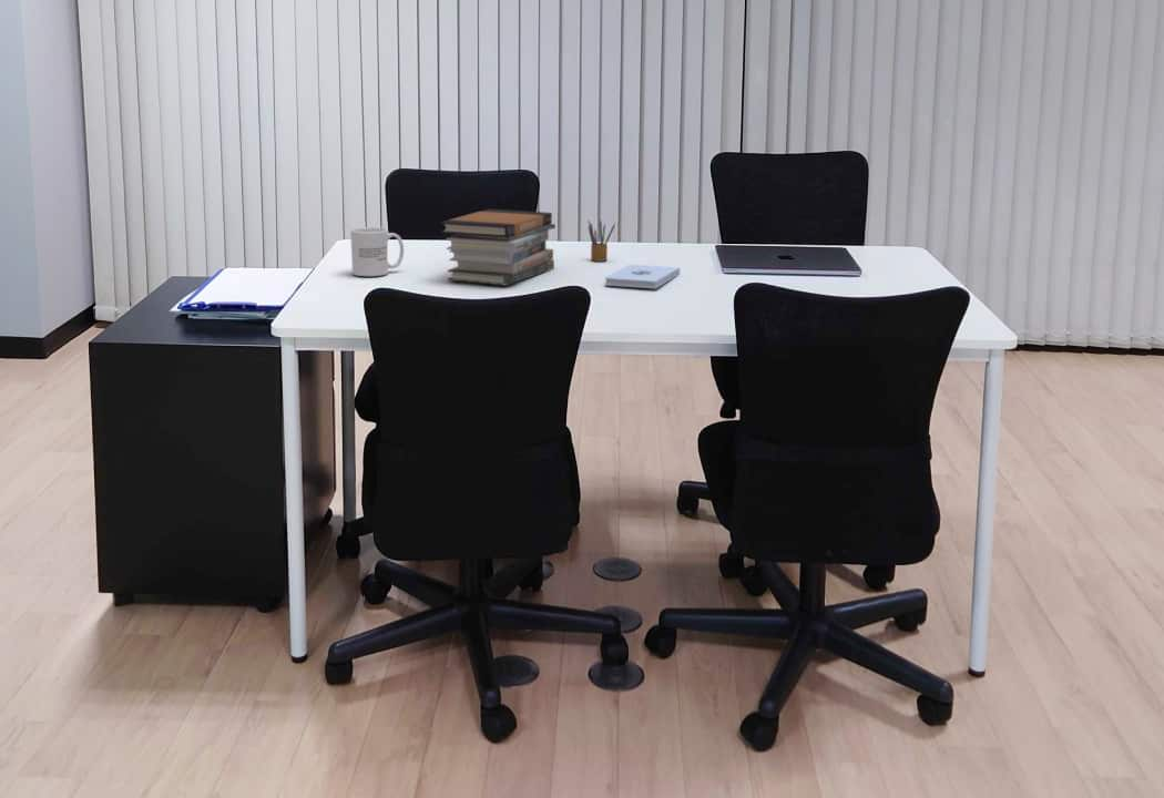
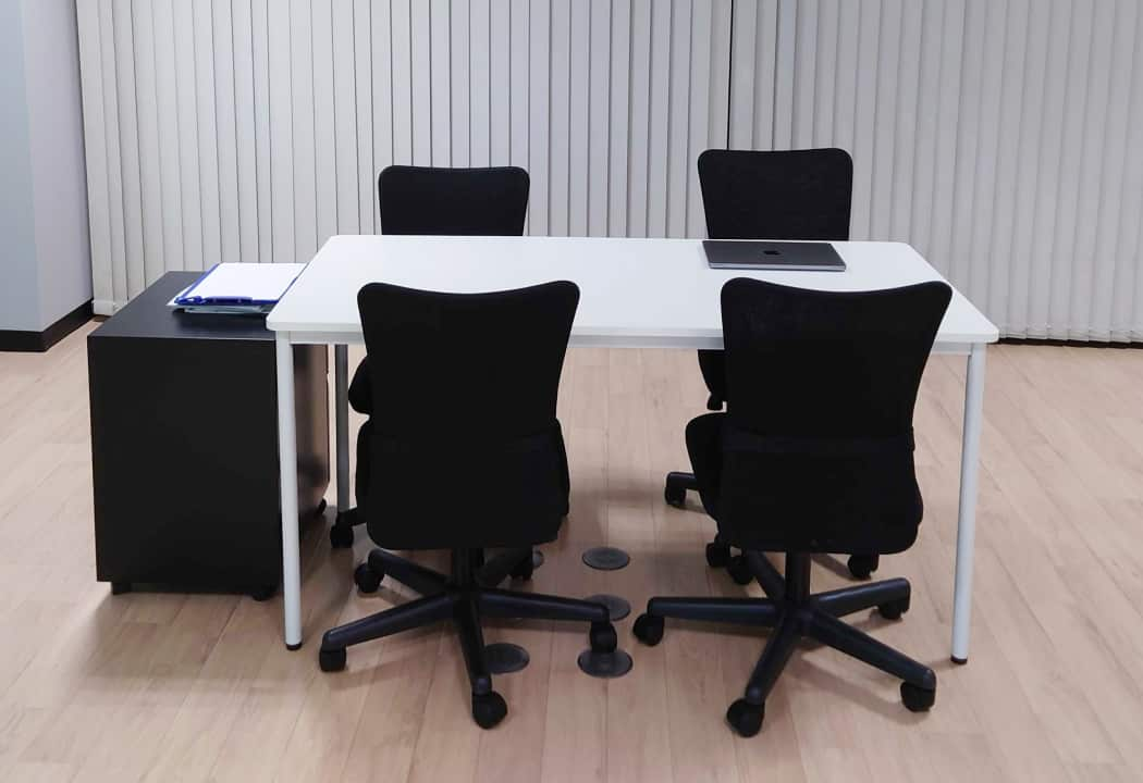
- mug [349,226,405,277]
- notepad [604,264,681,289]
- book stack [440,208,557,286]
- pencil box [586,218,616,263]
